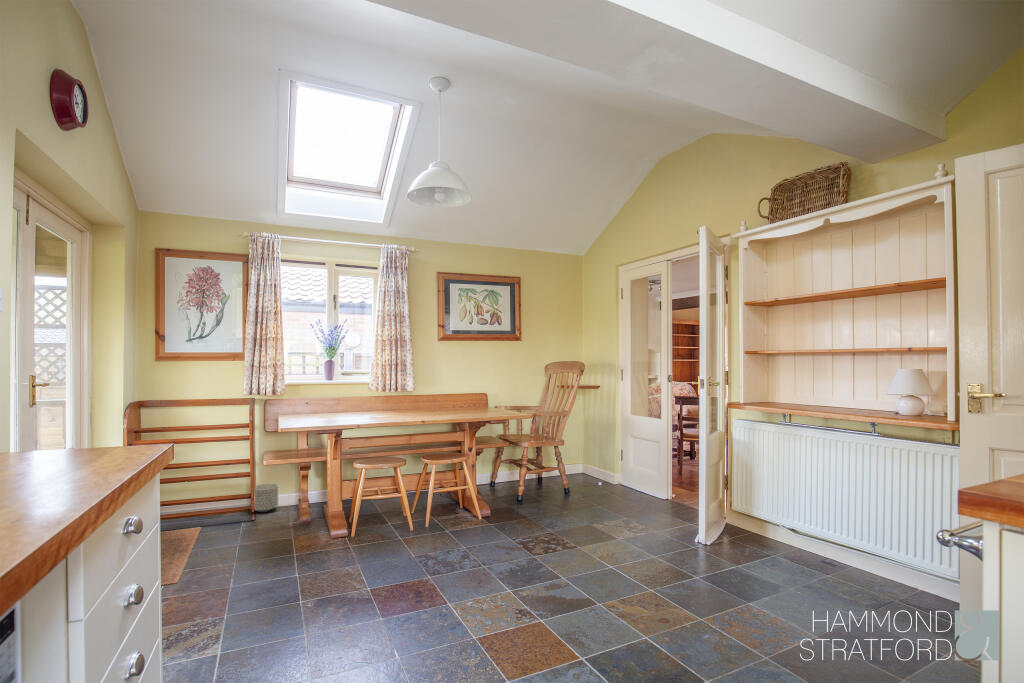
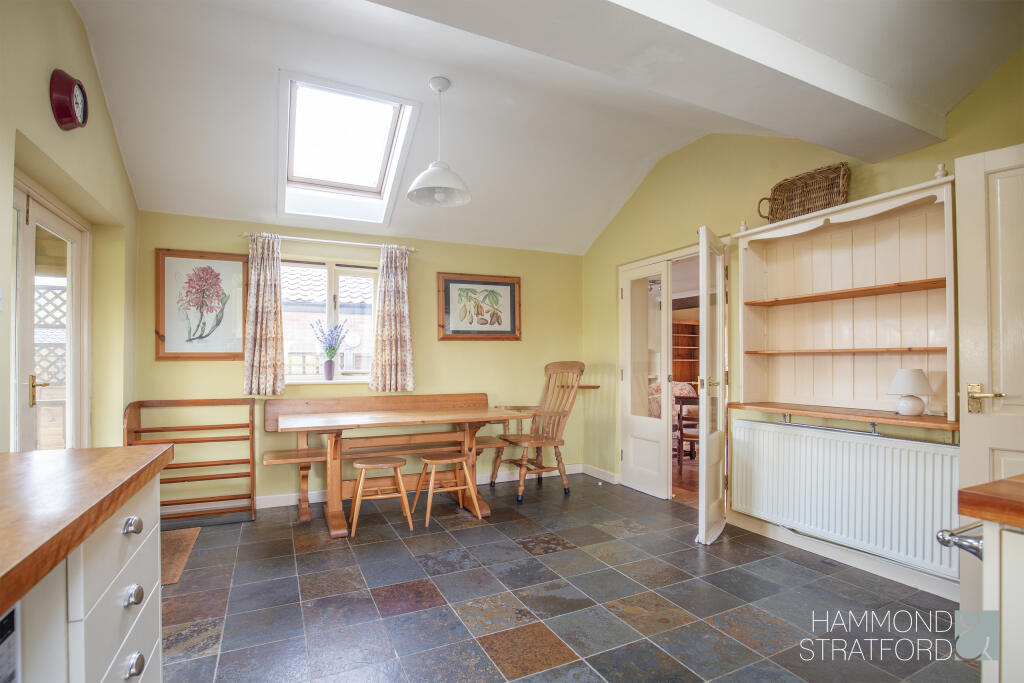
- planter [253,483,279,513]
